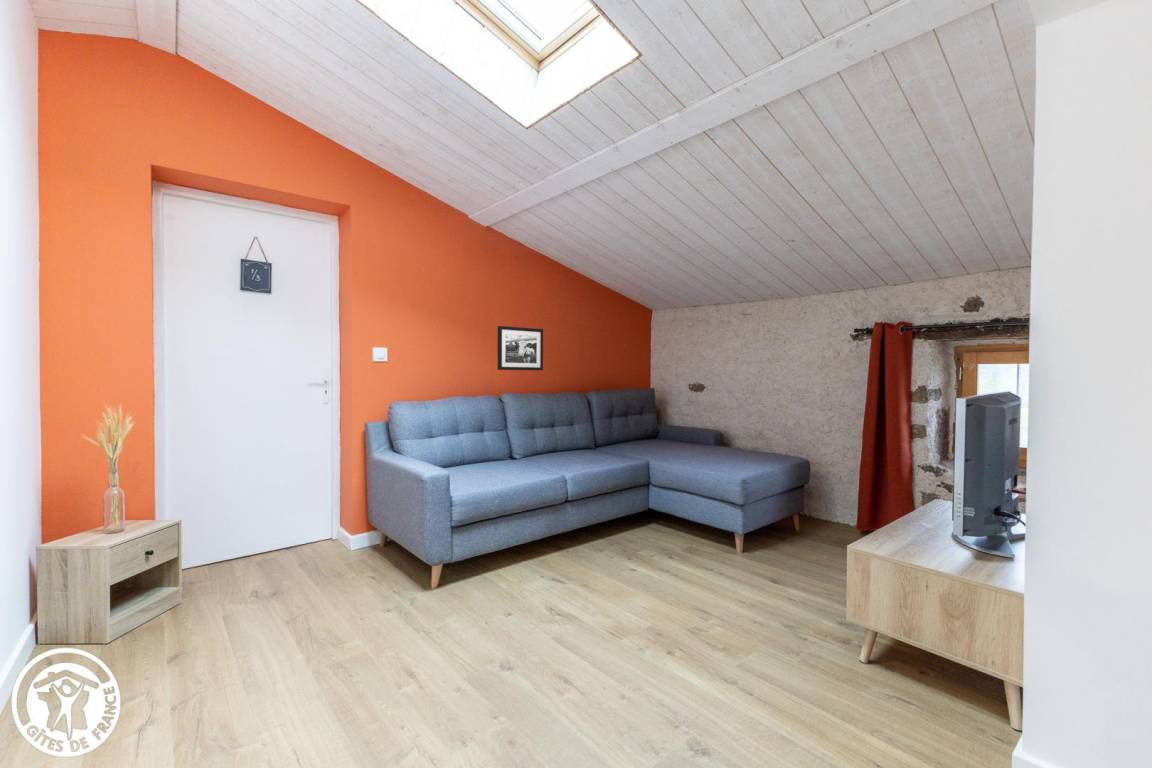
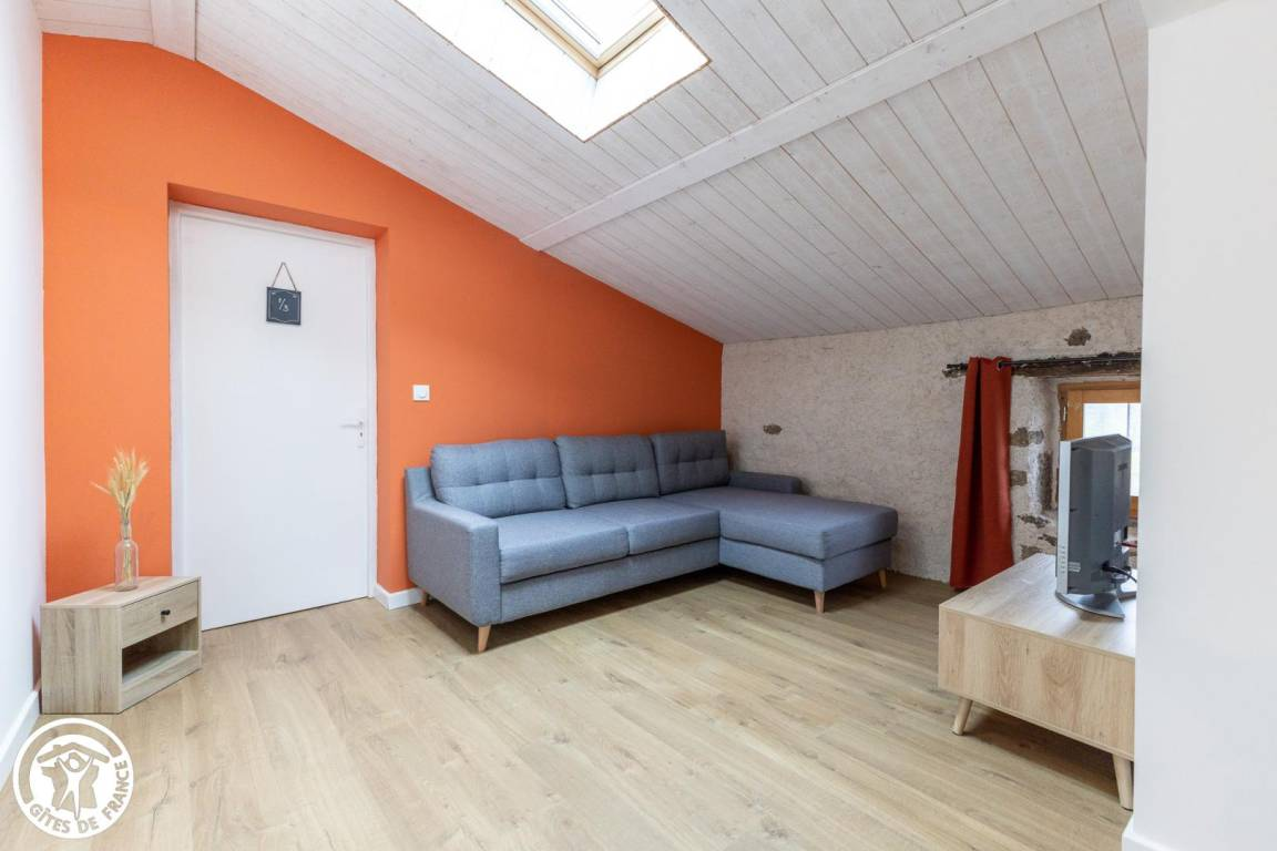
- picture frame [497,325,544,371]
